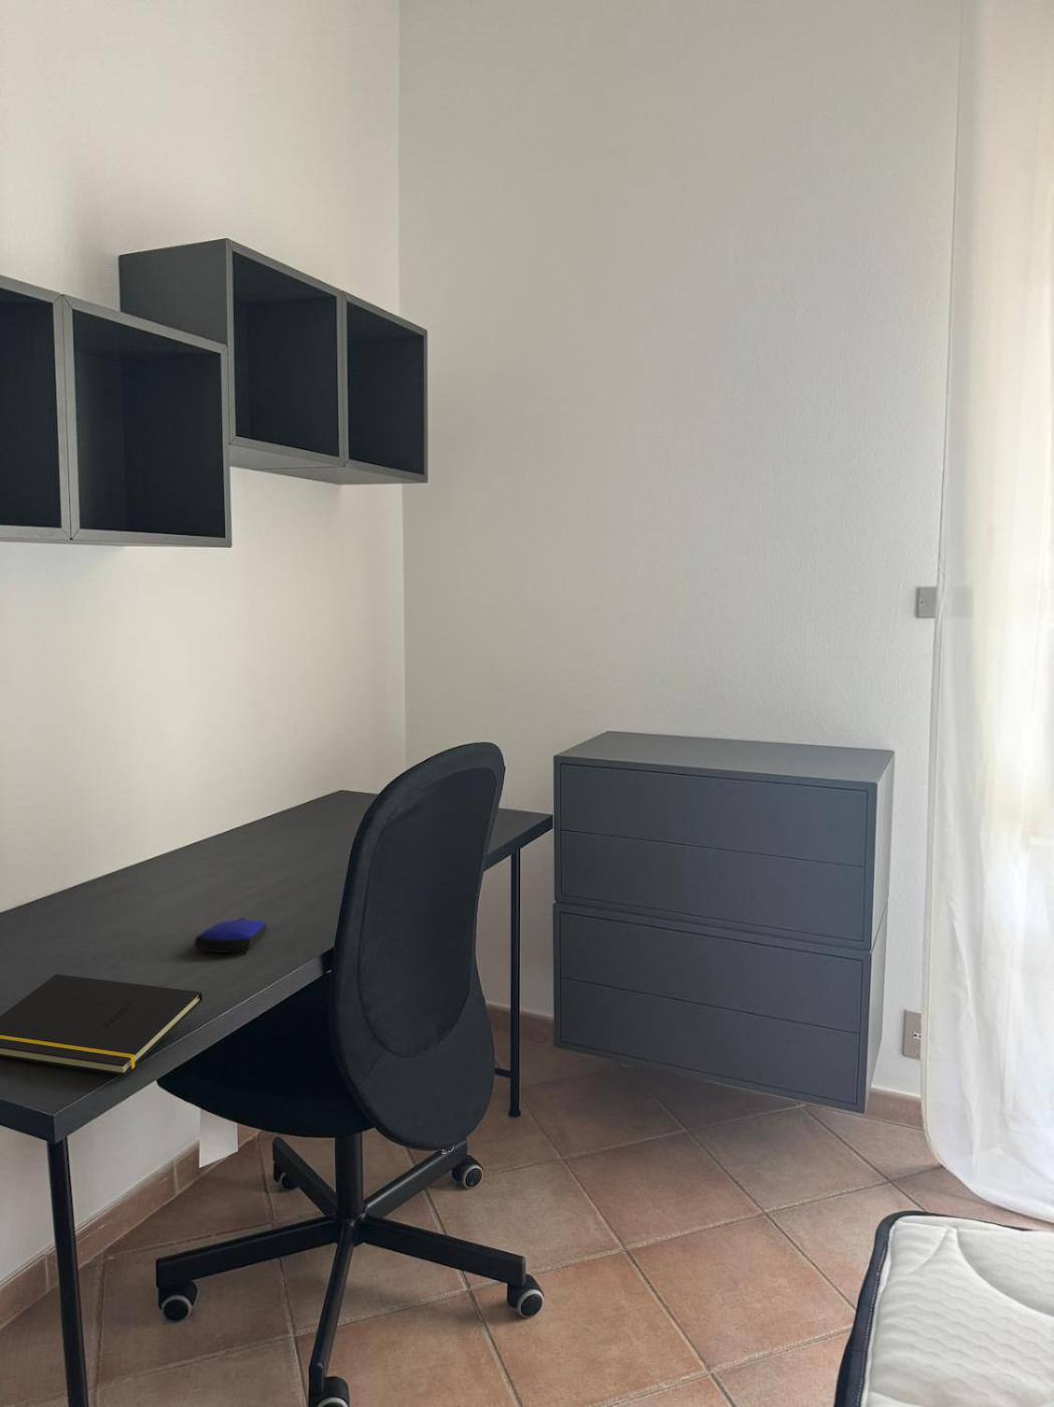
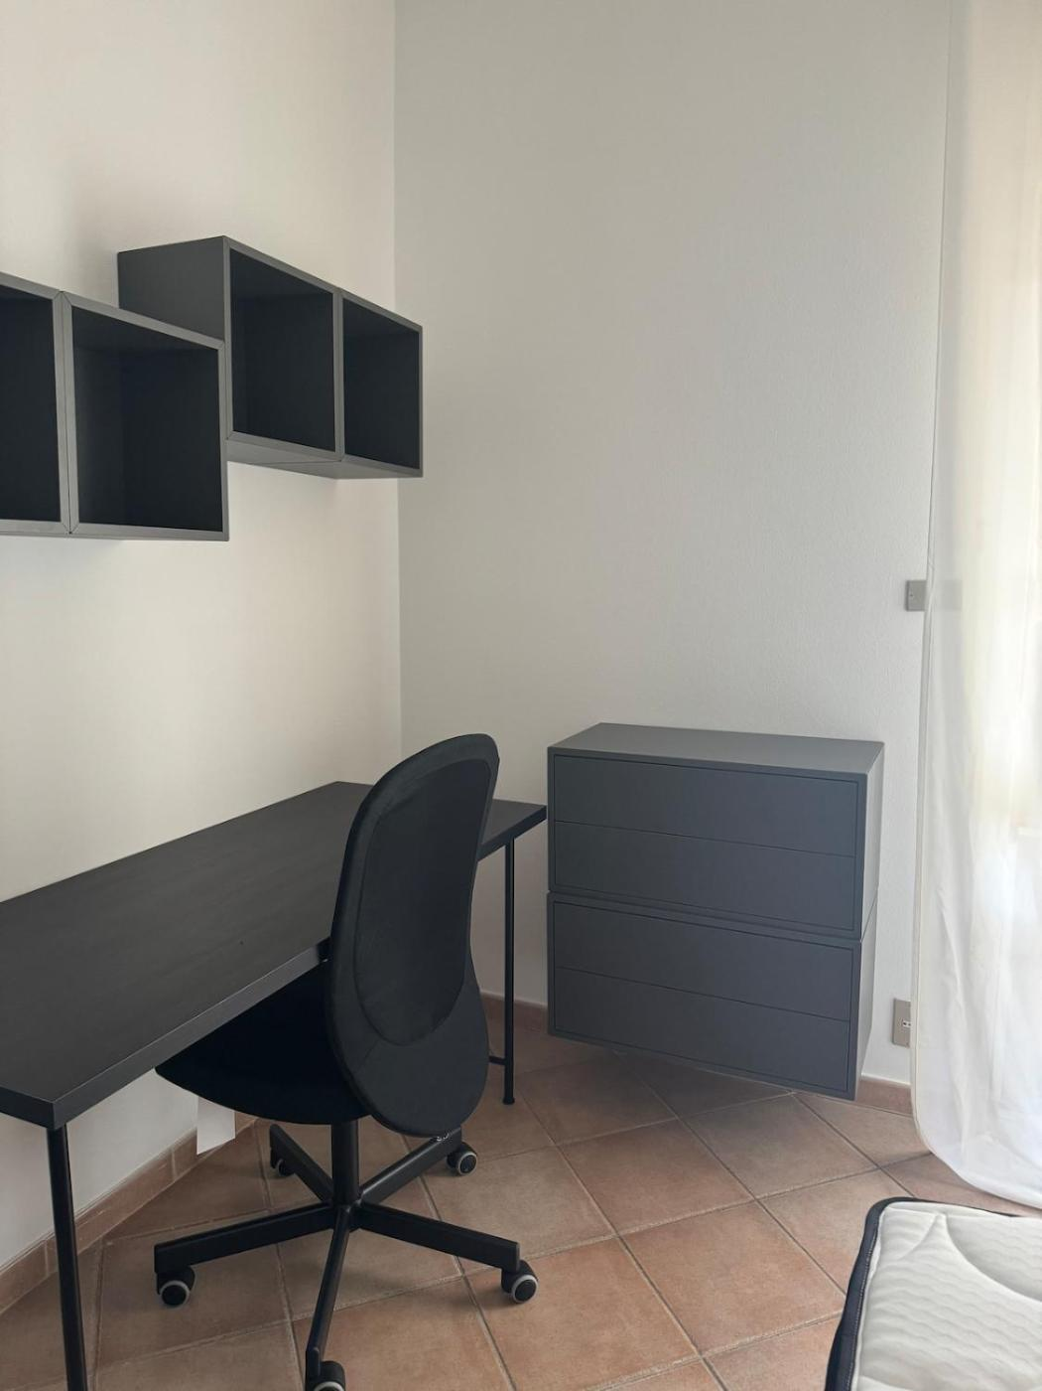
- computer mouse [194,916,268,954]
- notepad [0,973,204,1077]
